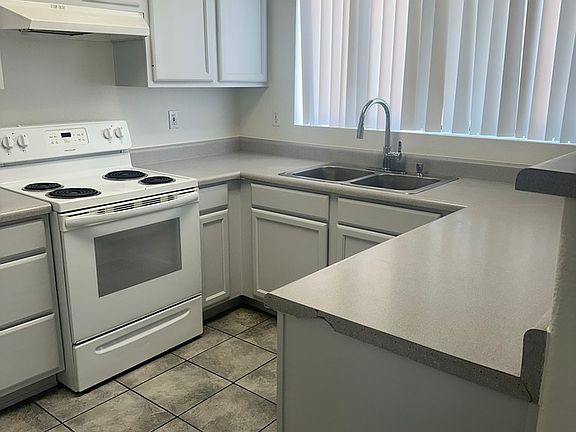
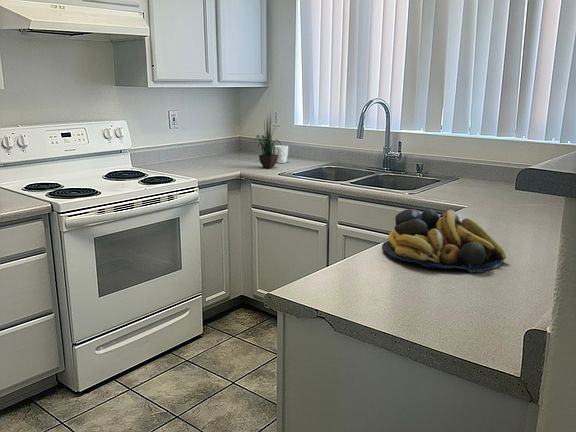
+ mug [272,145,289,164]
+ fruit bowl [381,208,507,273]
+ potted plant [251,108,283,169]
